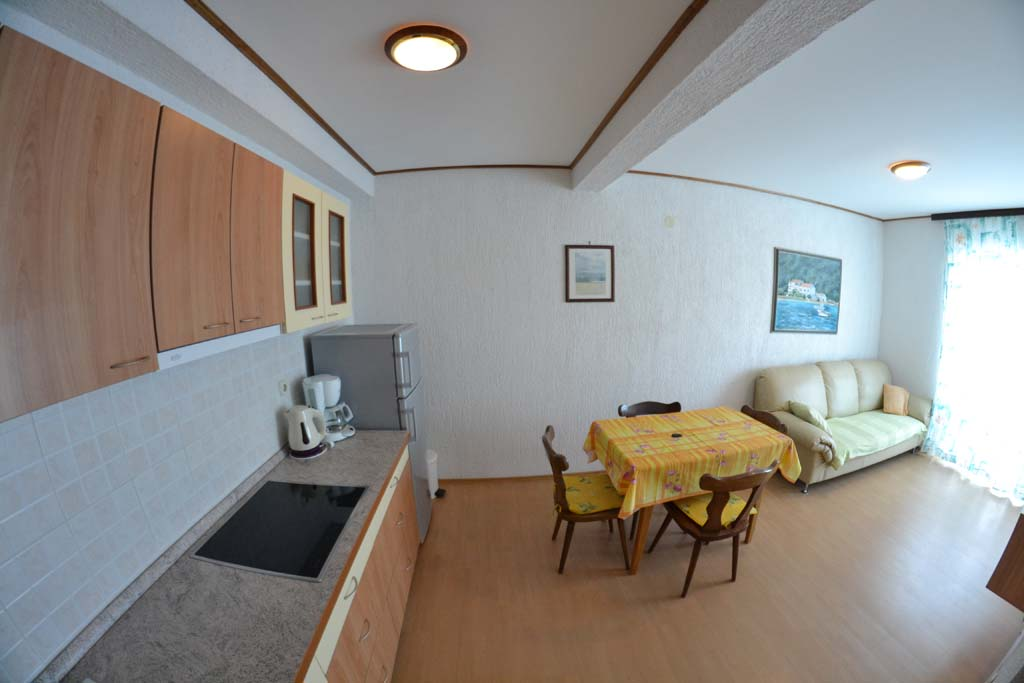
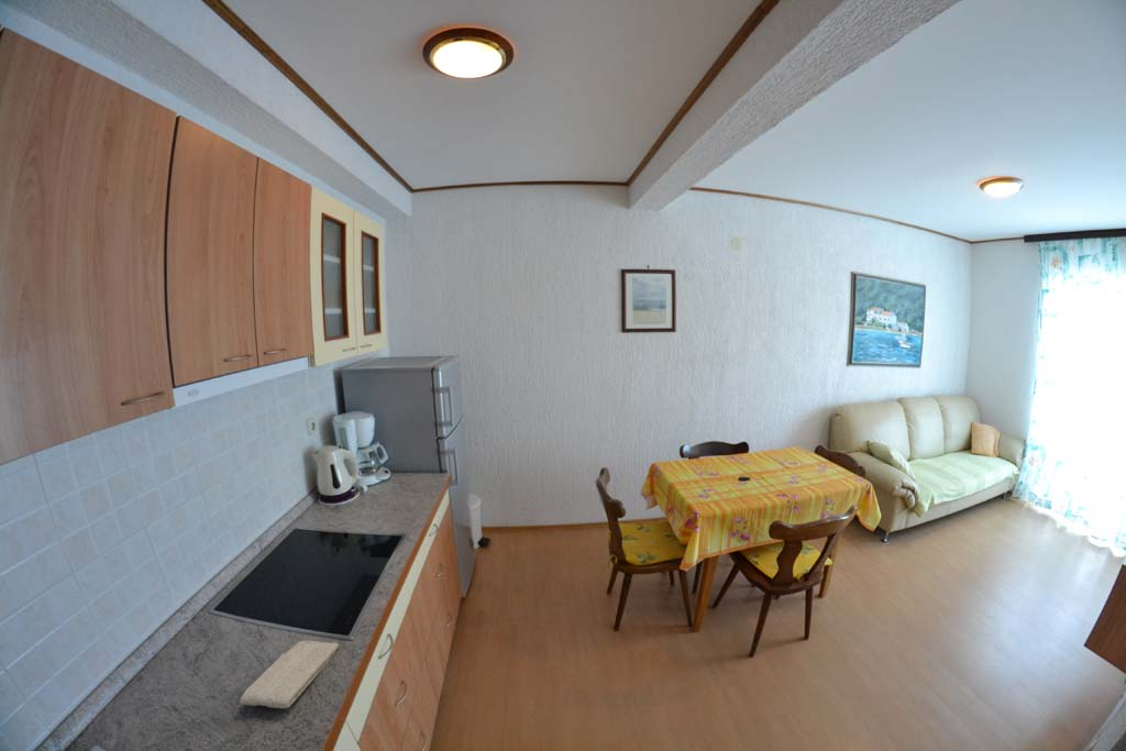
+ washcloth [239,639,340,709]
